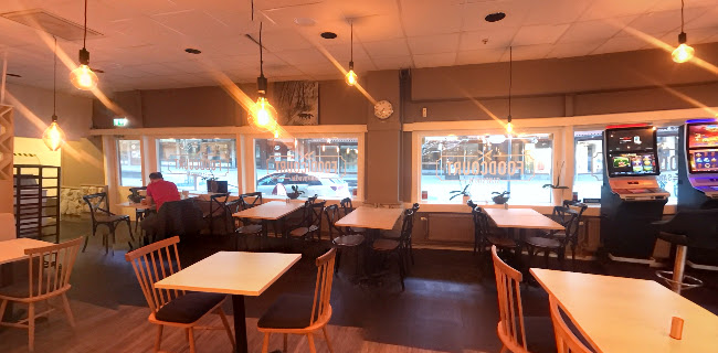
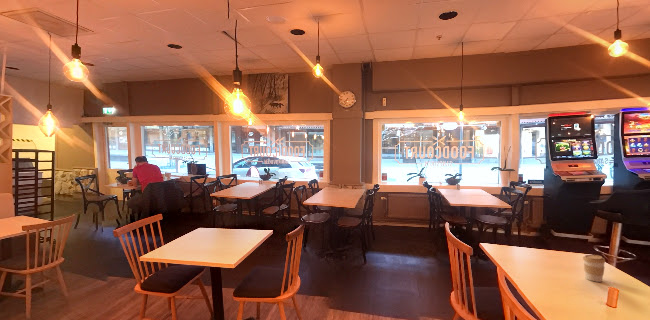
+ coffee cup [582,254,606,283]
